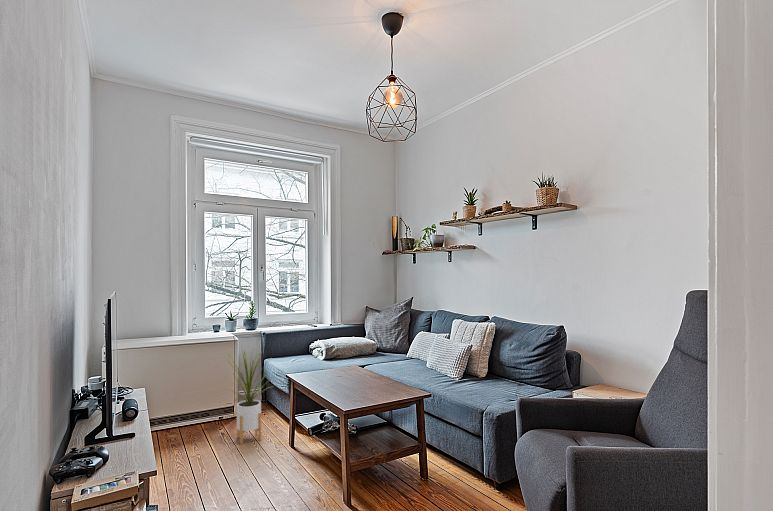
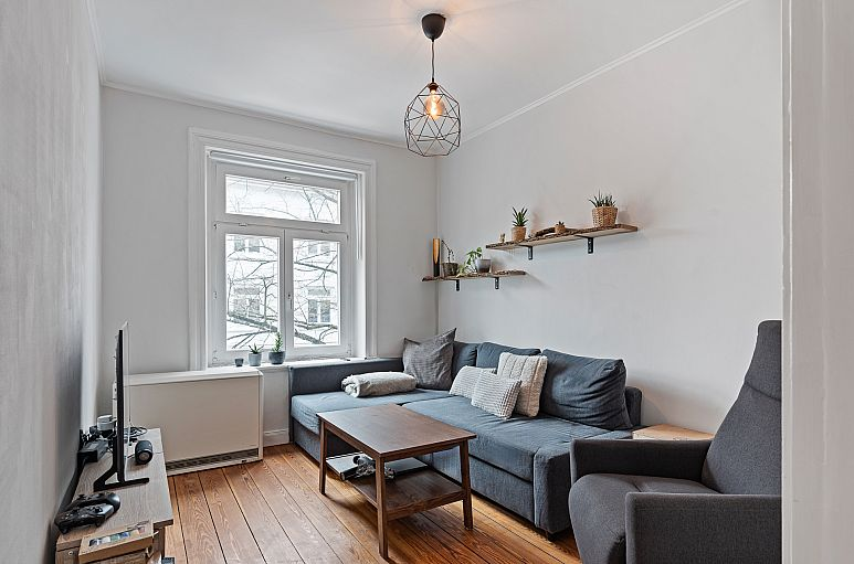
- house plant [223,346,274,445]
